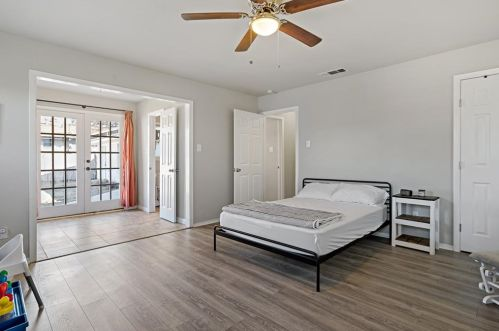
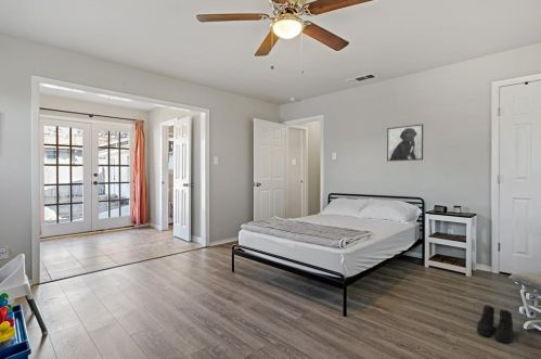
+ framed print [386,123,424,162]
+ boots [476,304,514,344]
